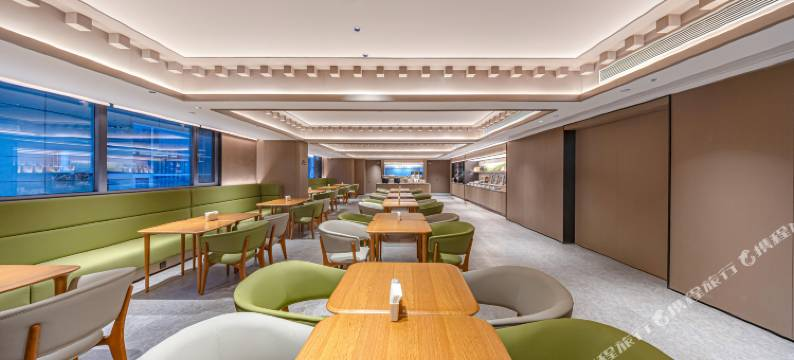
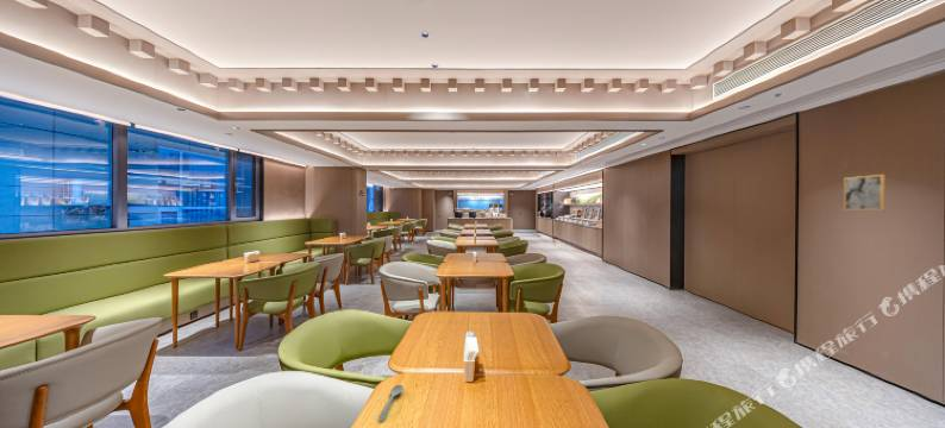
+ wall art [843,174,887,210]
+ spoon [377,384,405,423]
